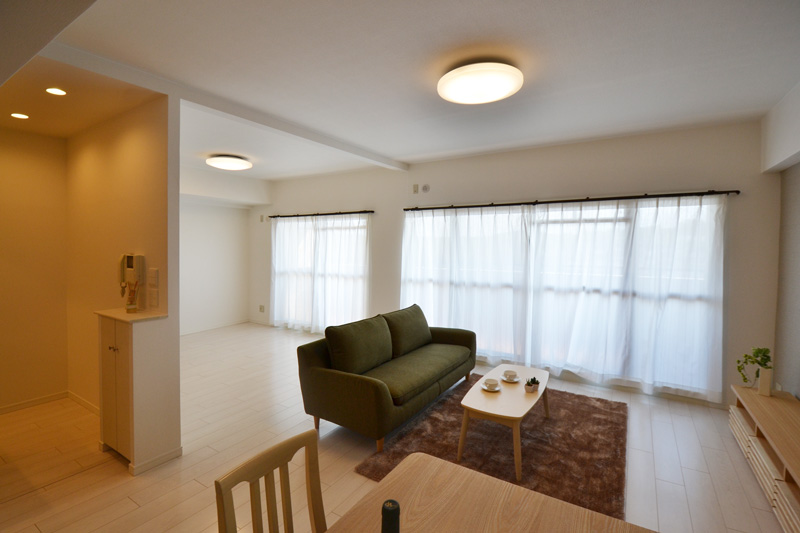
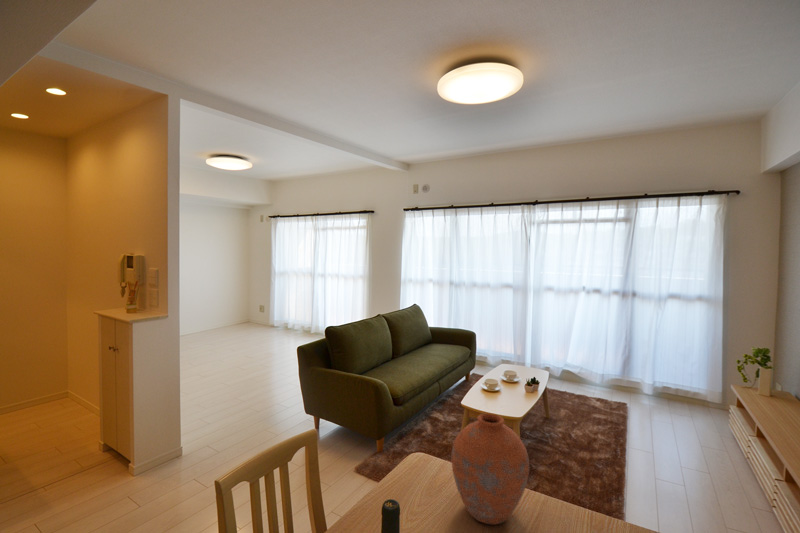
+ vase [451,412,530,525]
